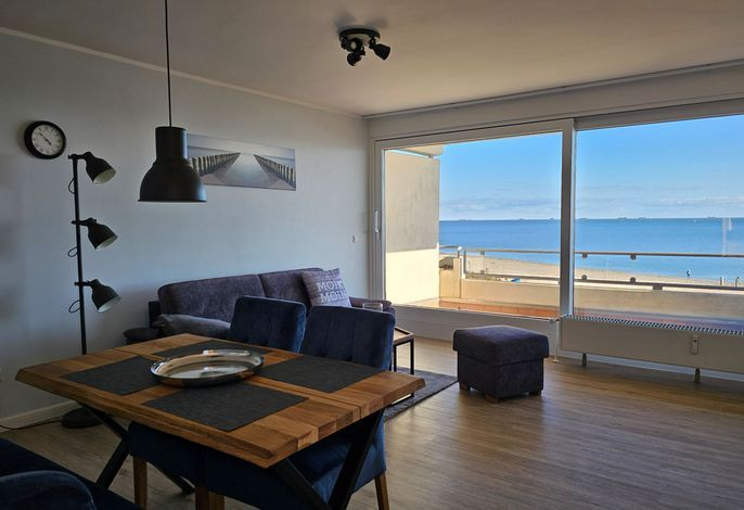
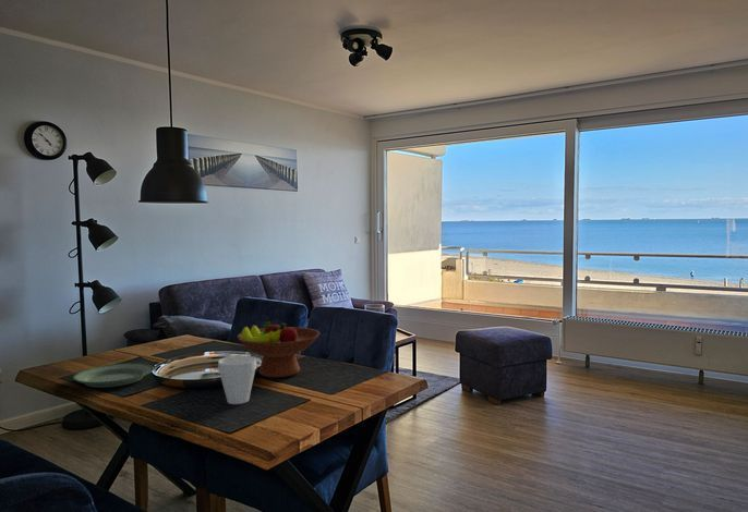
+ plate [72,362,155,389]
+ fruit bowl [236,320,321,379]
+ cup [217,355,257,405]
